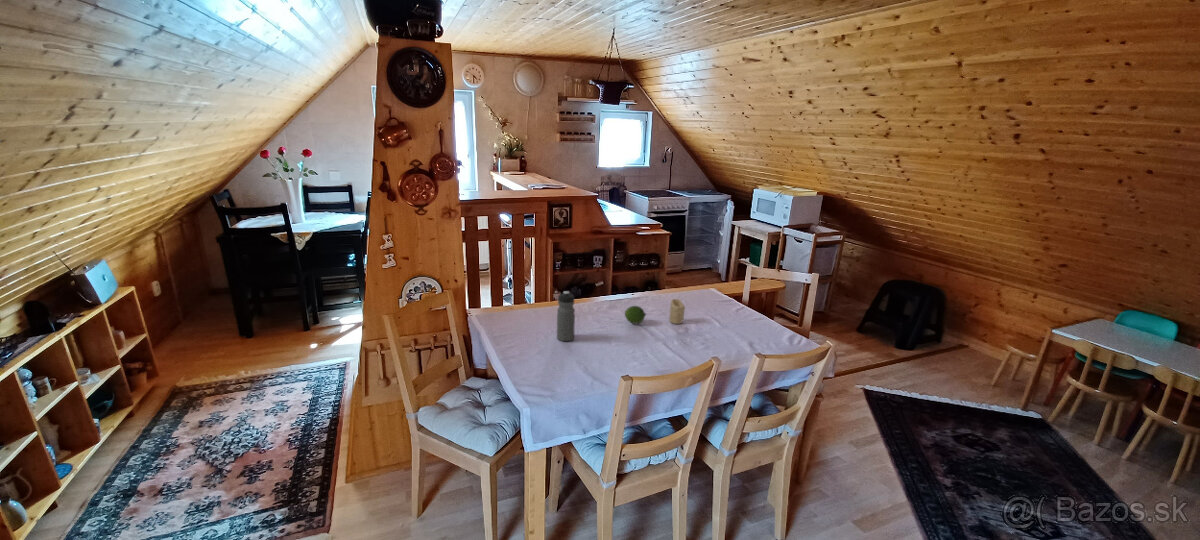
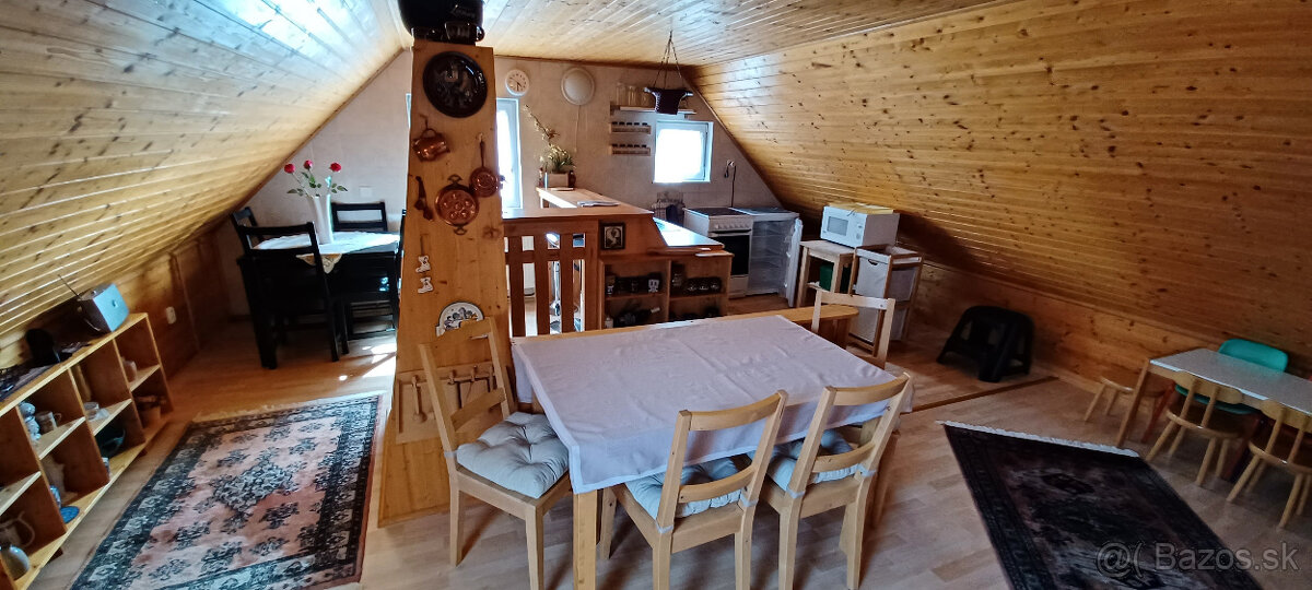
- candle [668,298,686,325]
- fruit [624,305,647,325]
- water bottle [556,290,576,342]
